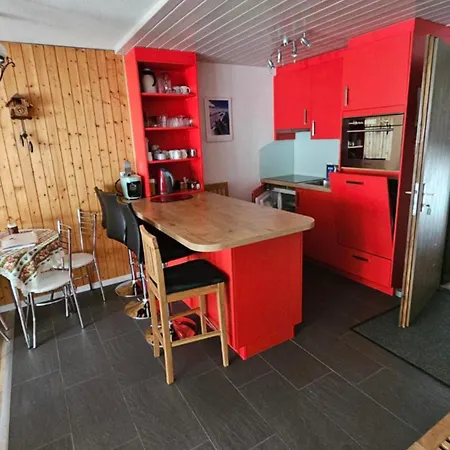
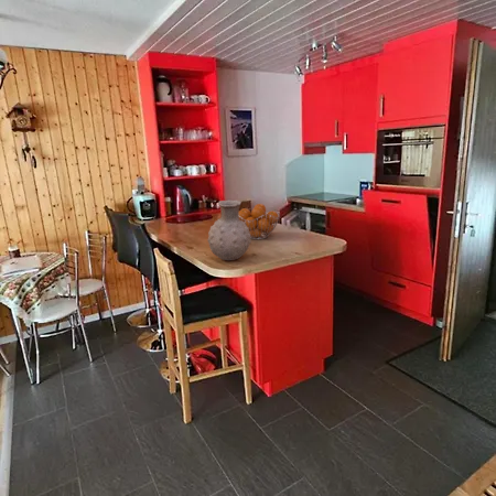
+ fruit basket [239,203,281,240]
+ vase [207,200,252,261]
